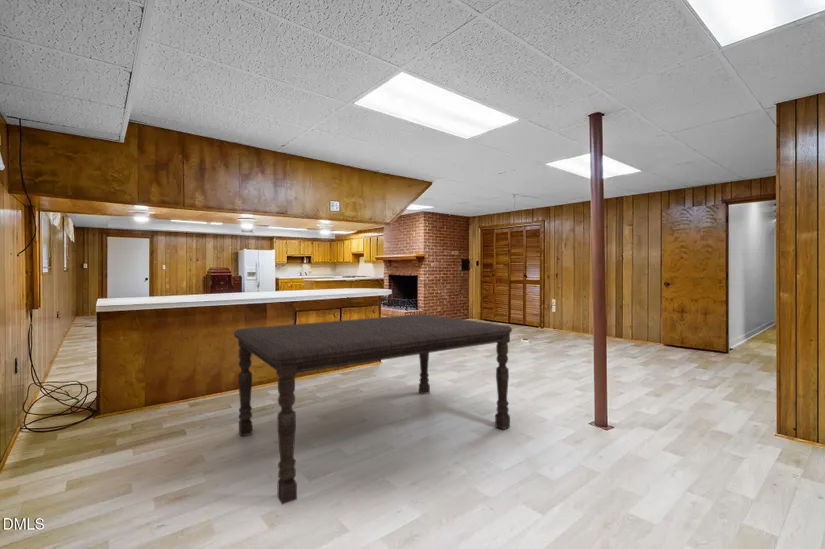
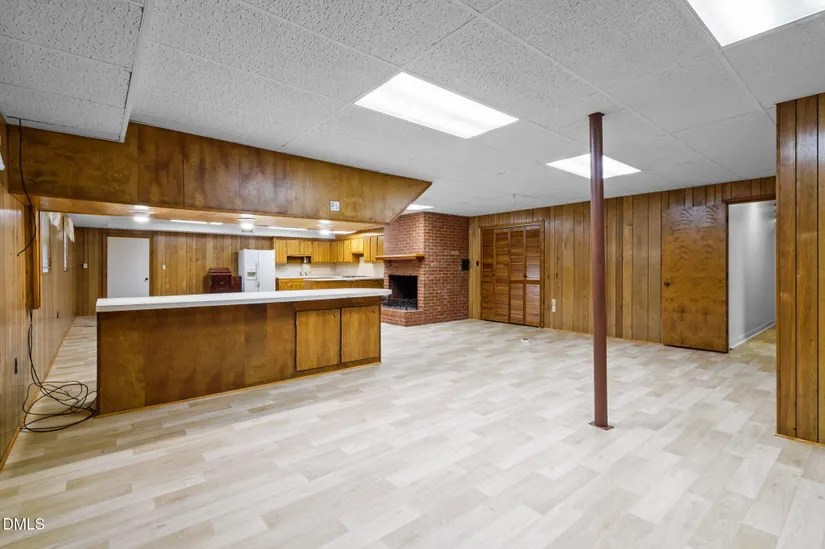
- dining table [233,313,513,505]
